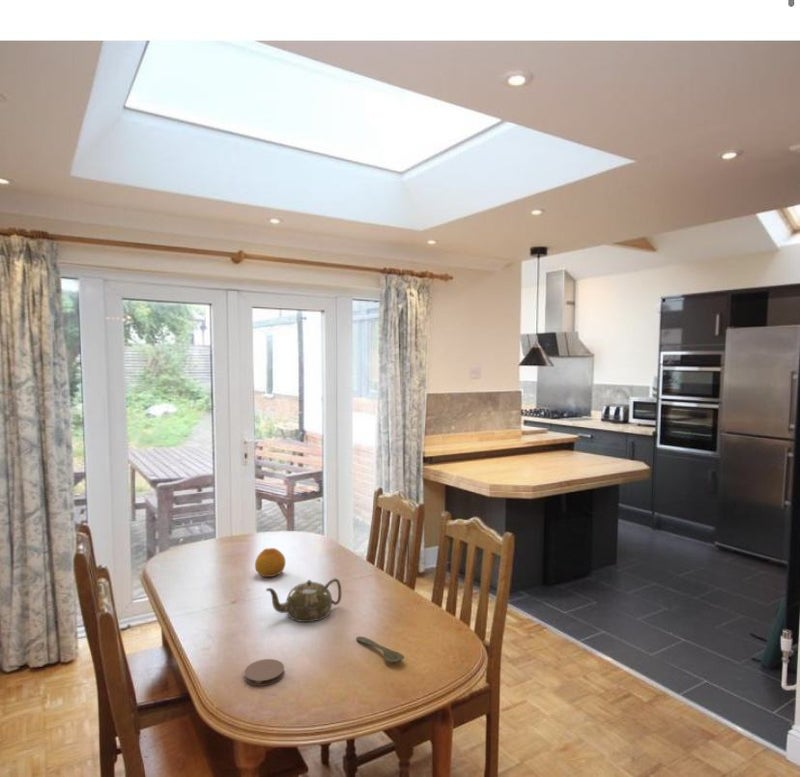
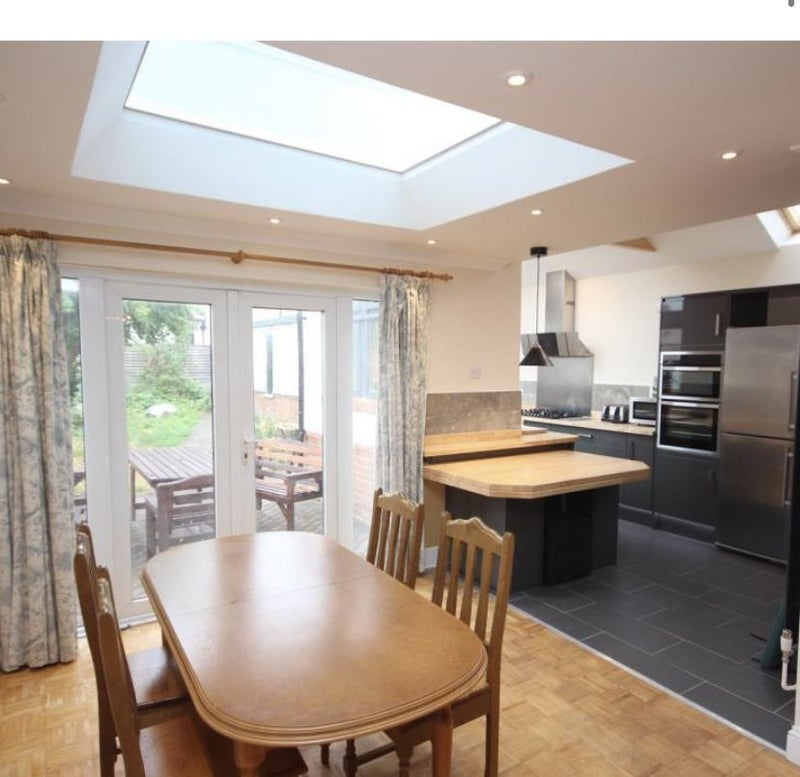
- spoon [355,636,405,664]
- teapot [265,577,342,623]
- fruit [254,547,287,578]
- coaster [243,658,285,687]
